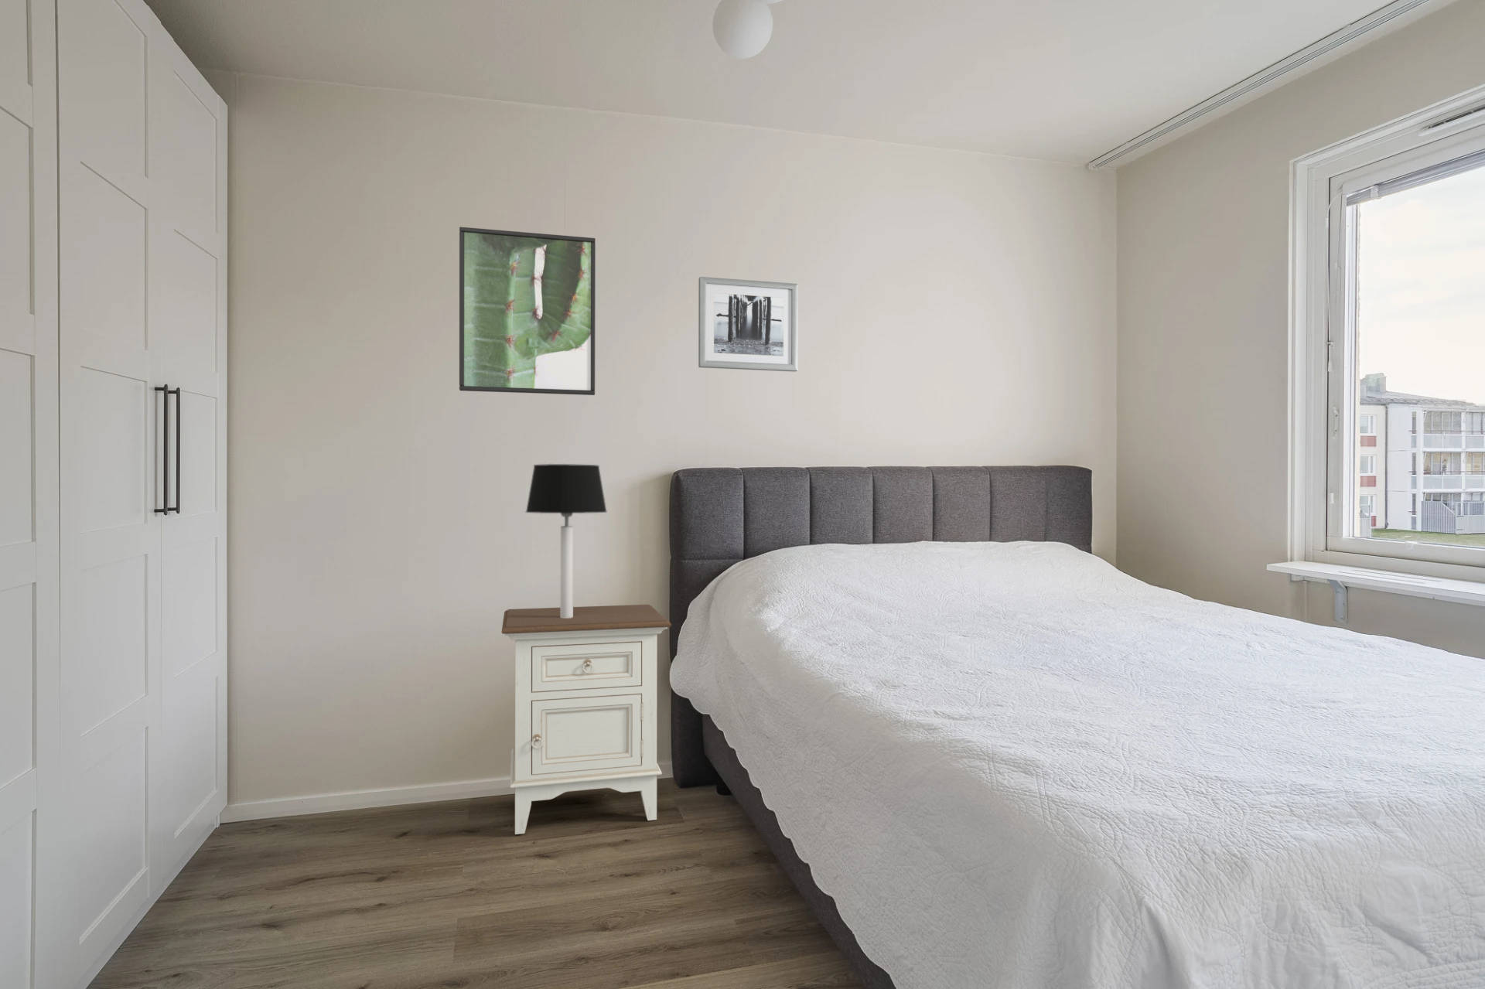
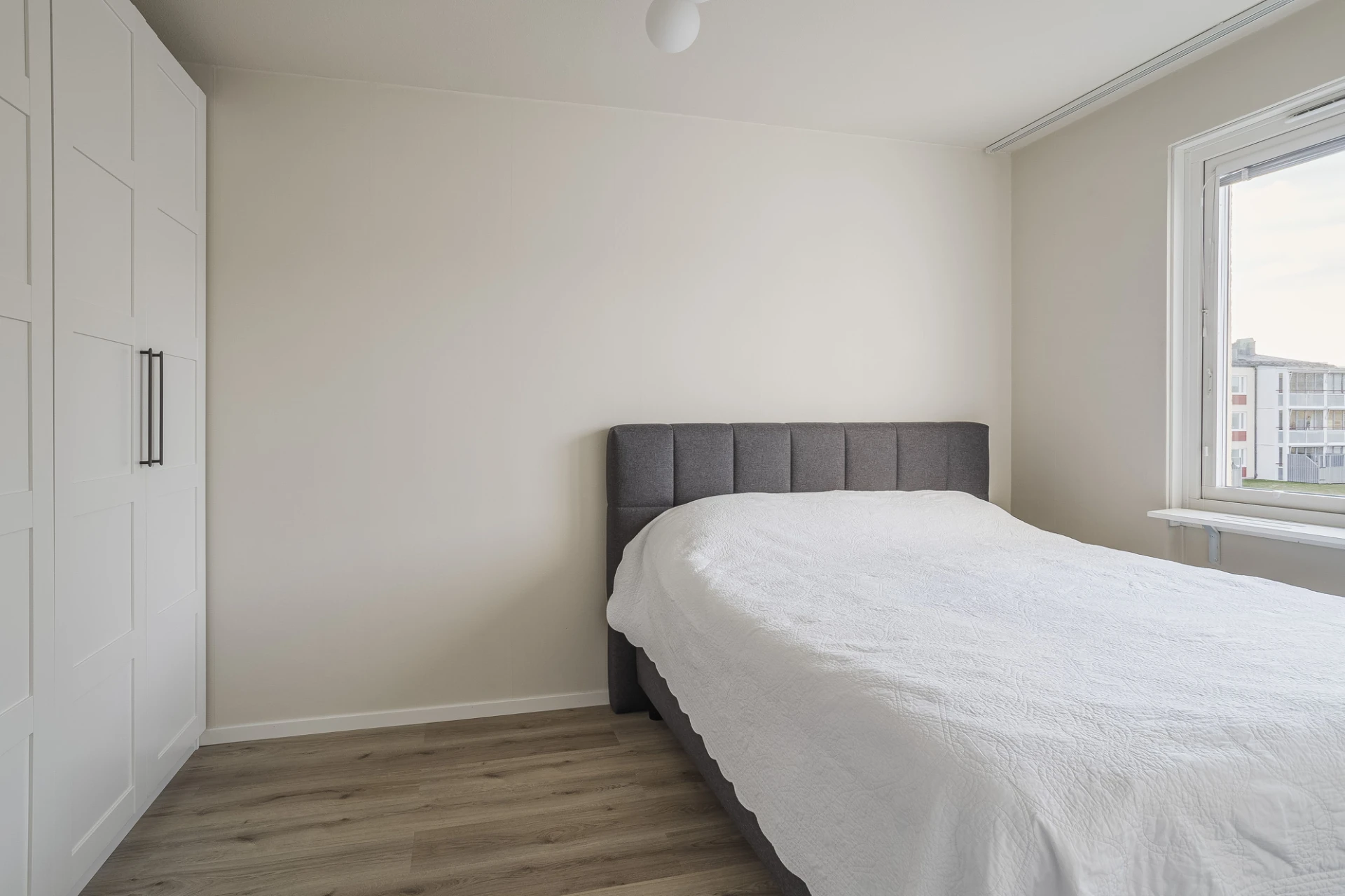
- table lamp [526,464,608,618]
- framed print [458,226,596,396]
- wall art [698,276,799,373]
- nightstand [501,604,672,836]
